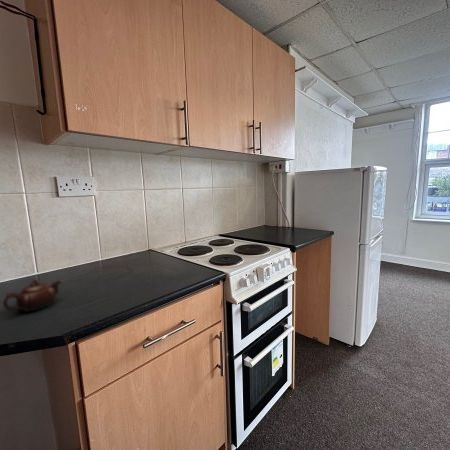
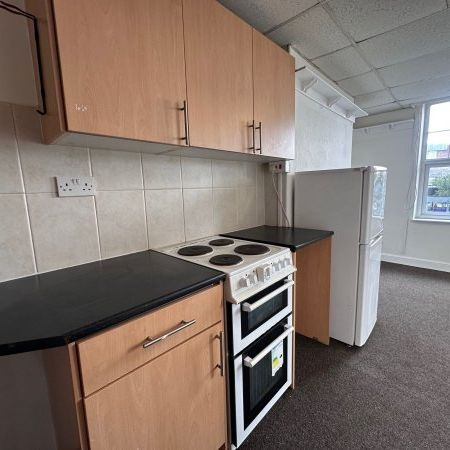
- teapot [2,278,62,313]
